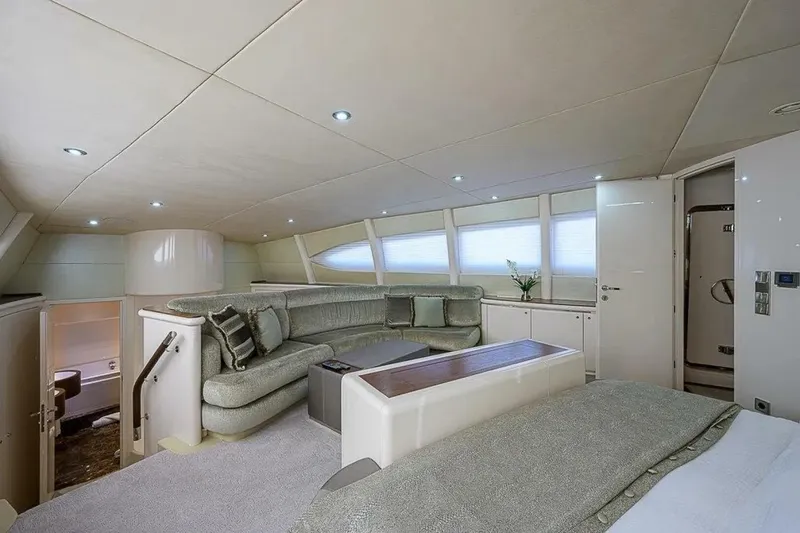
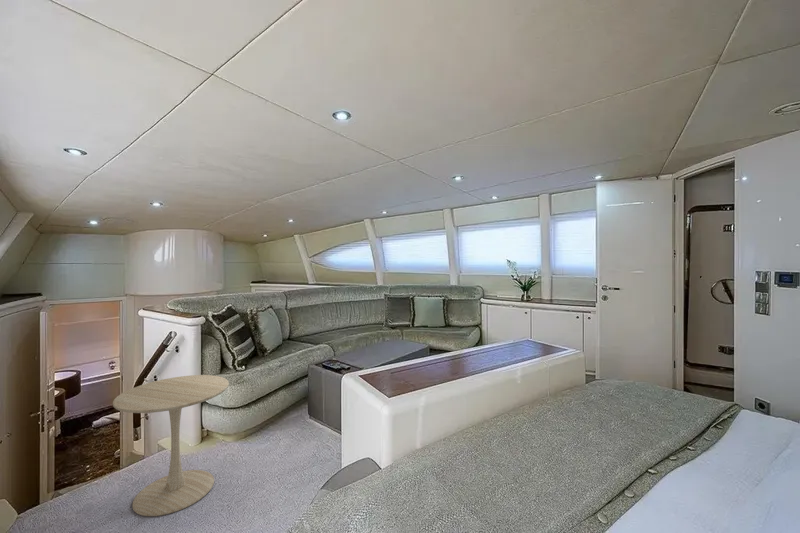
+ side table [112,374,230,517]
